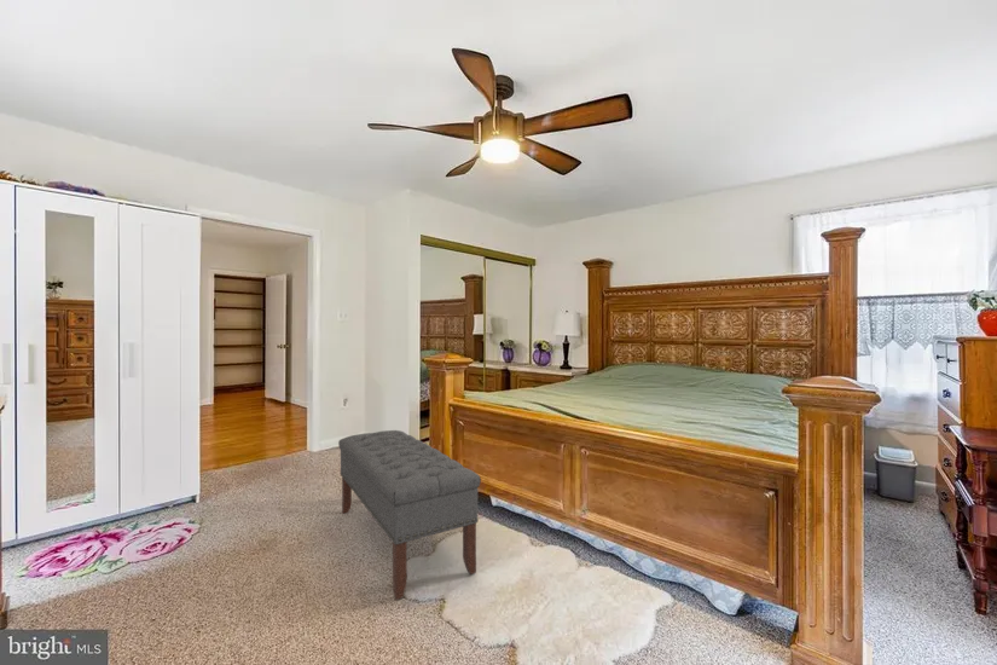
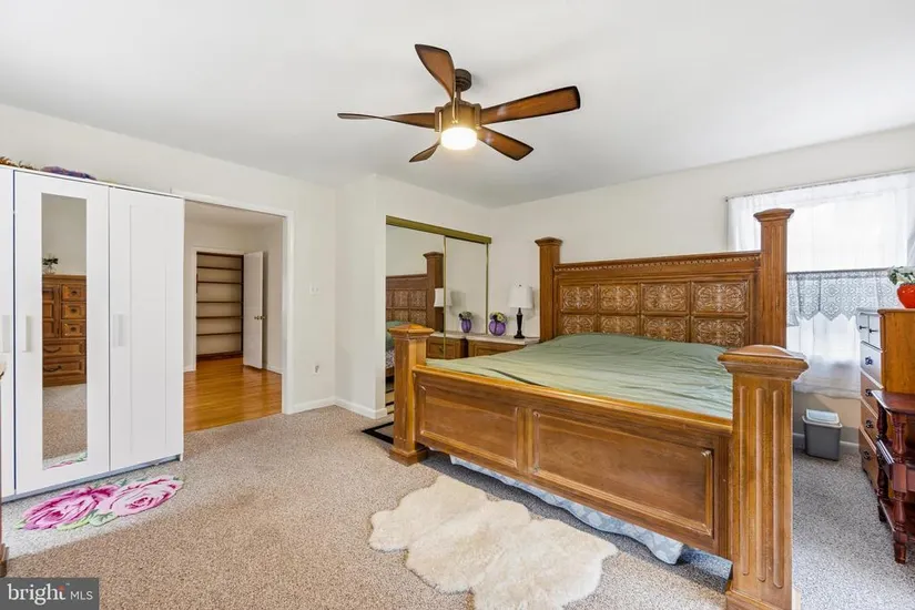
- bench [337,429,482,601]
